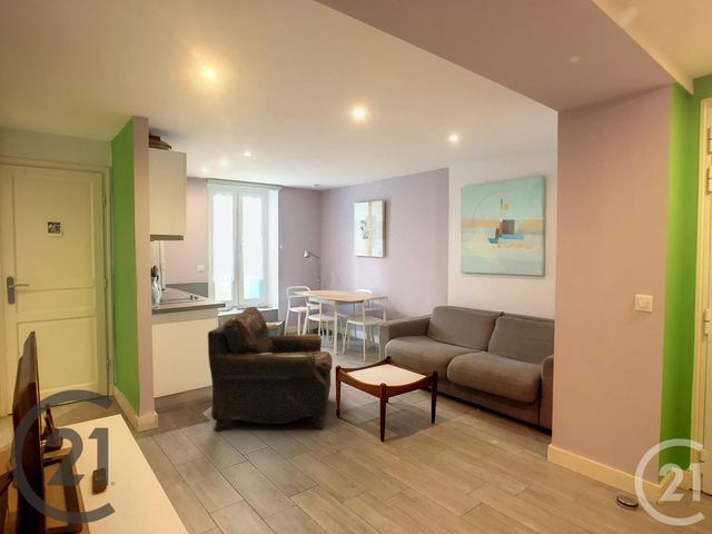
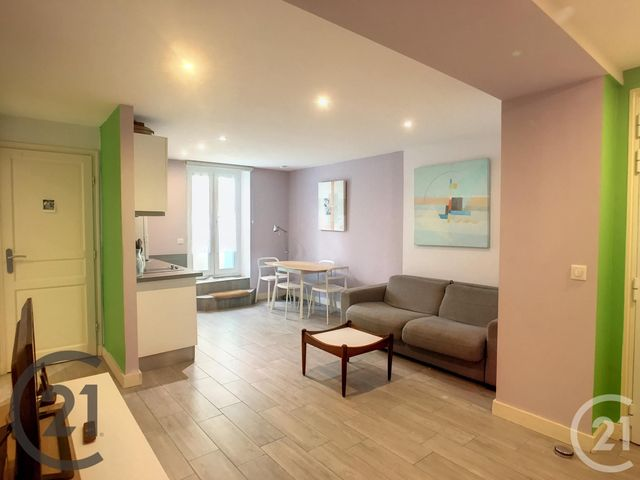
- leather [207,306,334,432]
